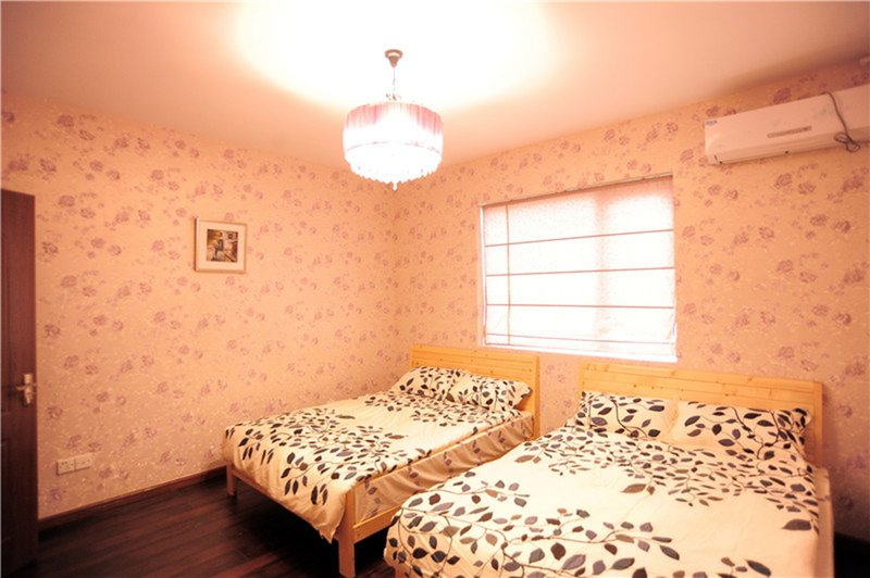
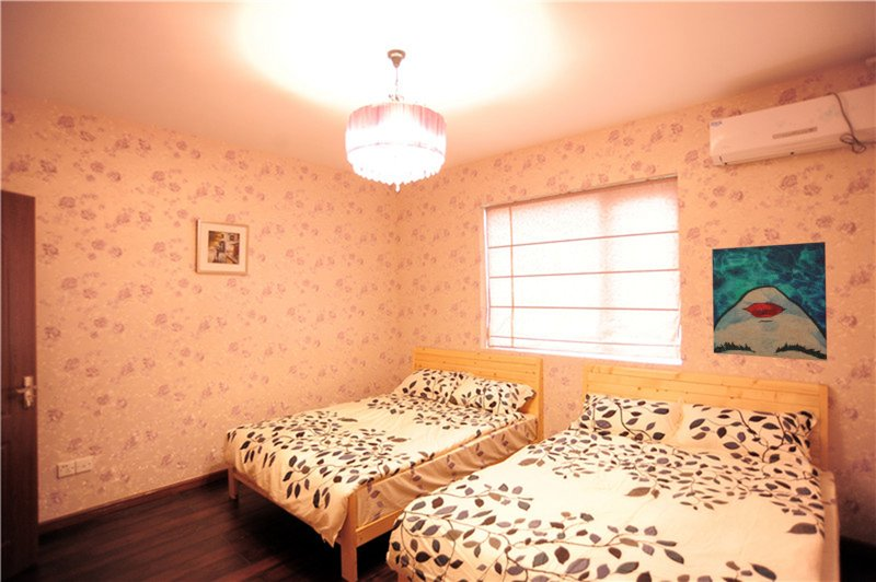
+ wall art [711,241,828,362]
